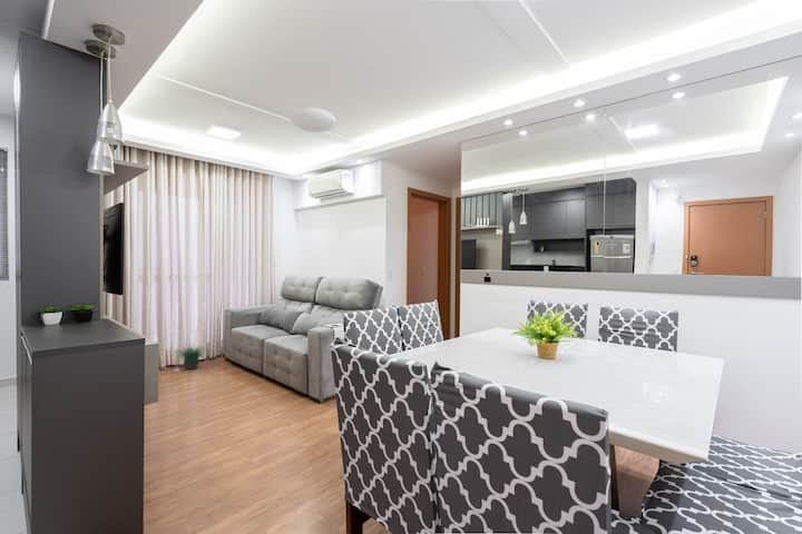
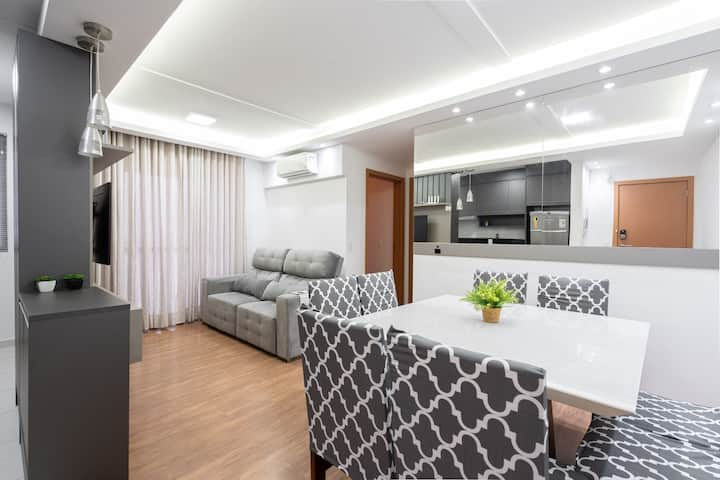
- ceiling light [290,106,338,134]
- potted plant [175,338,206,370]
